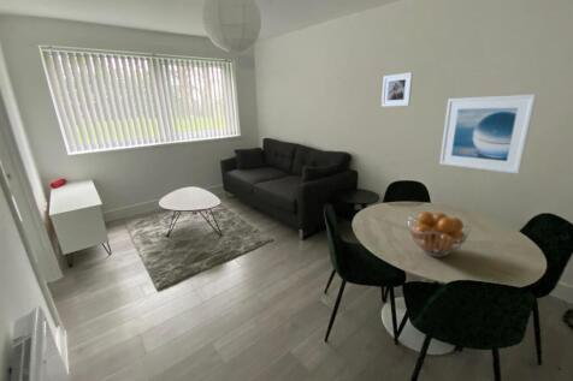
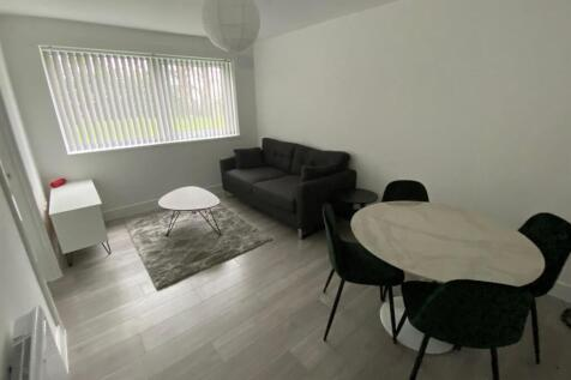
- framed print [438,93,538,175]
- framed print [380,71,414,108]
- fruit basket [407,210,473,257]
